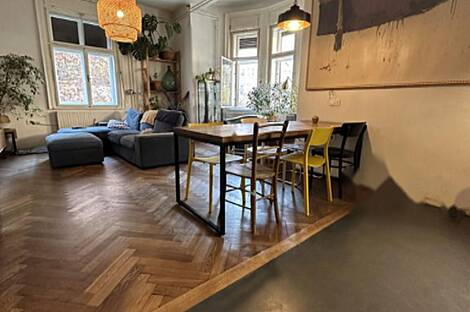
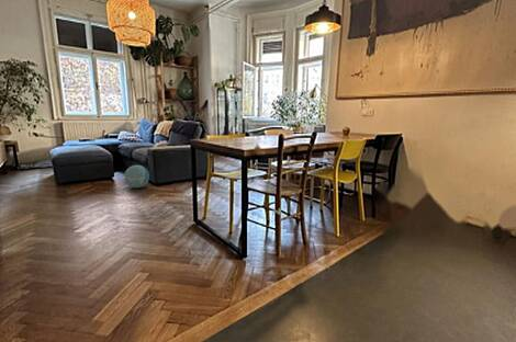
+ decorative ball [123,164,150,190]
